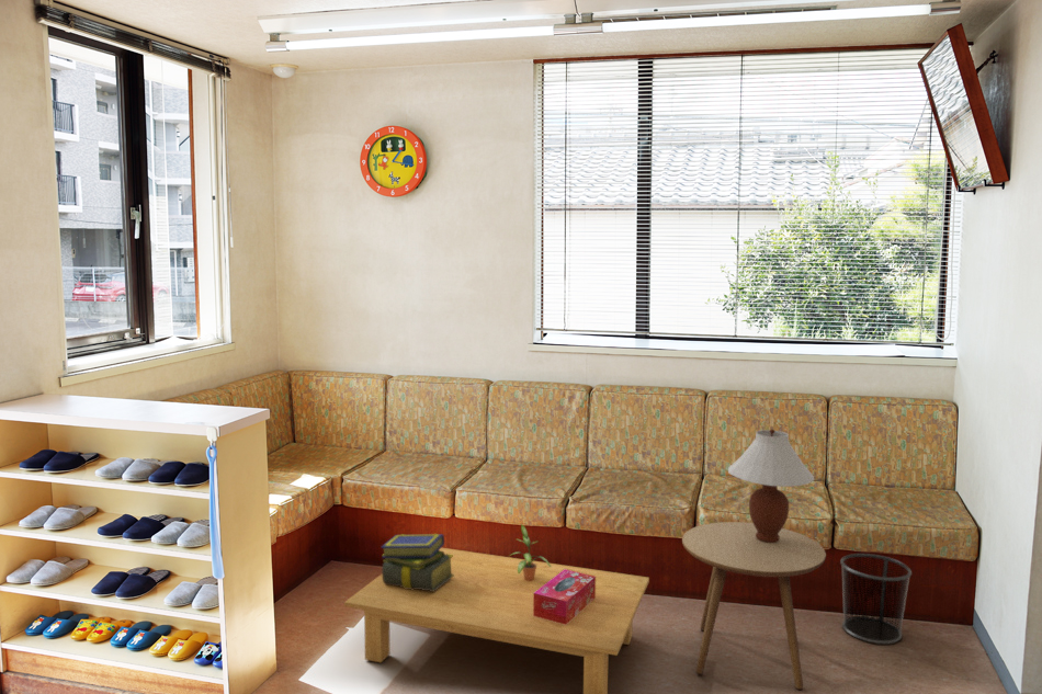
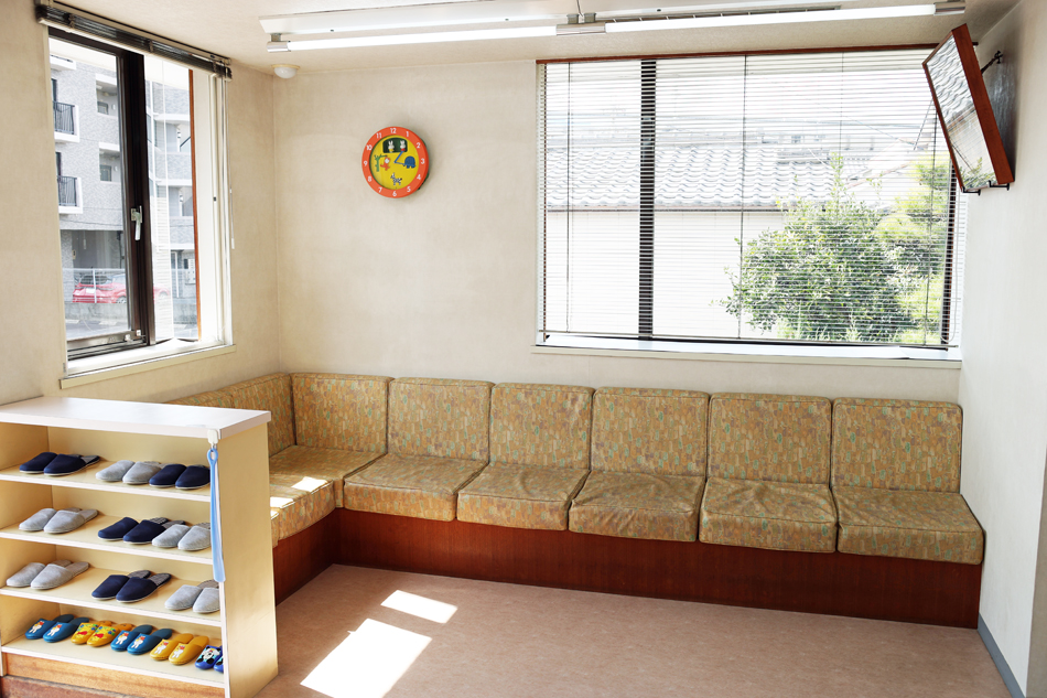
- tissue box [533,569,596,625]
- coffee table [343,547,650,694]
- side table [681,521,827,691]
- table lamp [727,428,815,543]
- potted plant [508,523,551,581]
- stack of books [380,533,454,591]
- waste bin [839,553,913,645]
